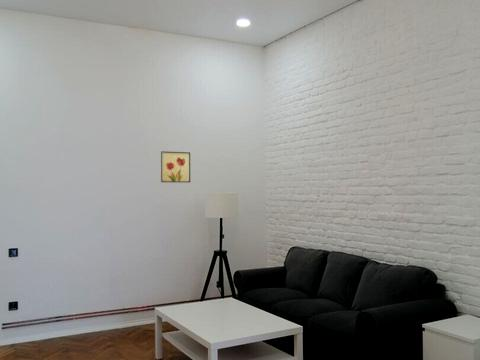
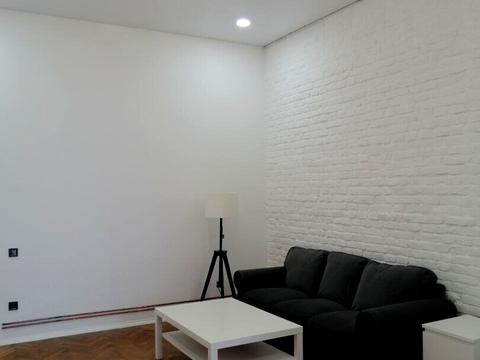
- wall art [160,150,191,183]
